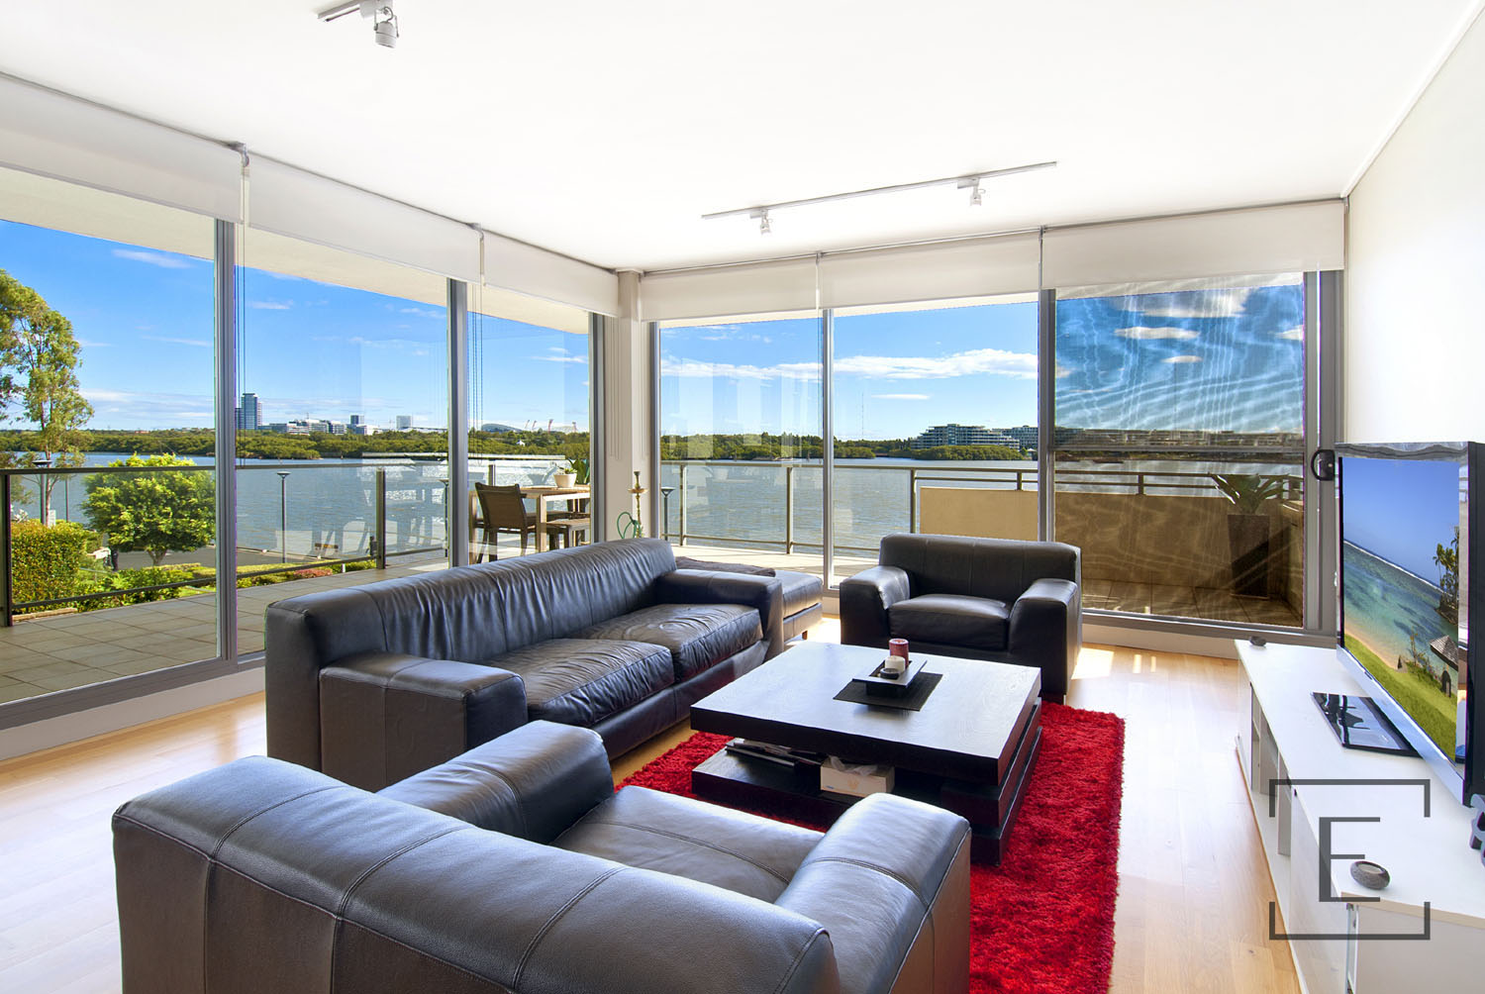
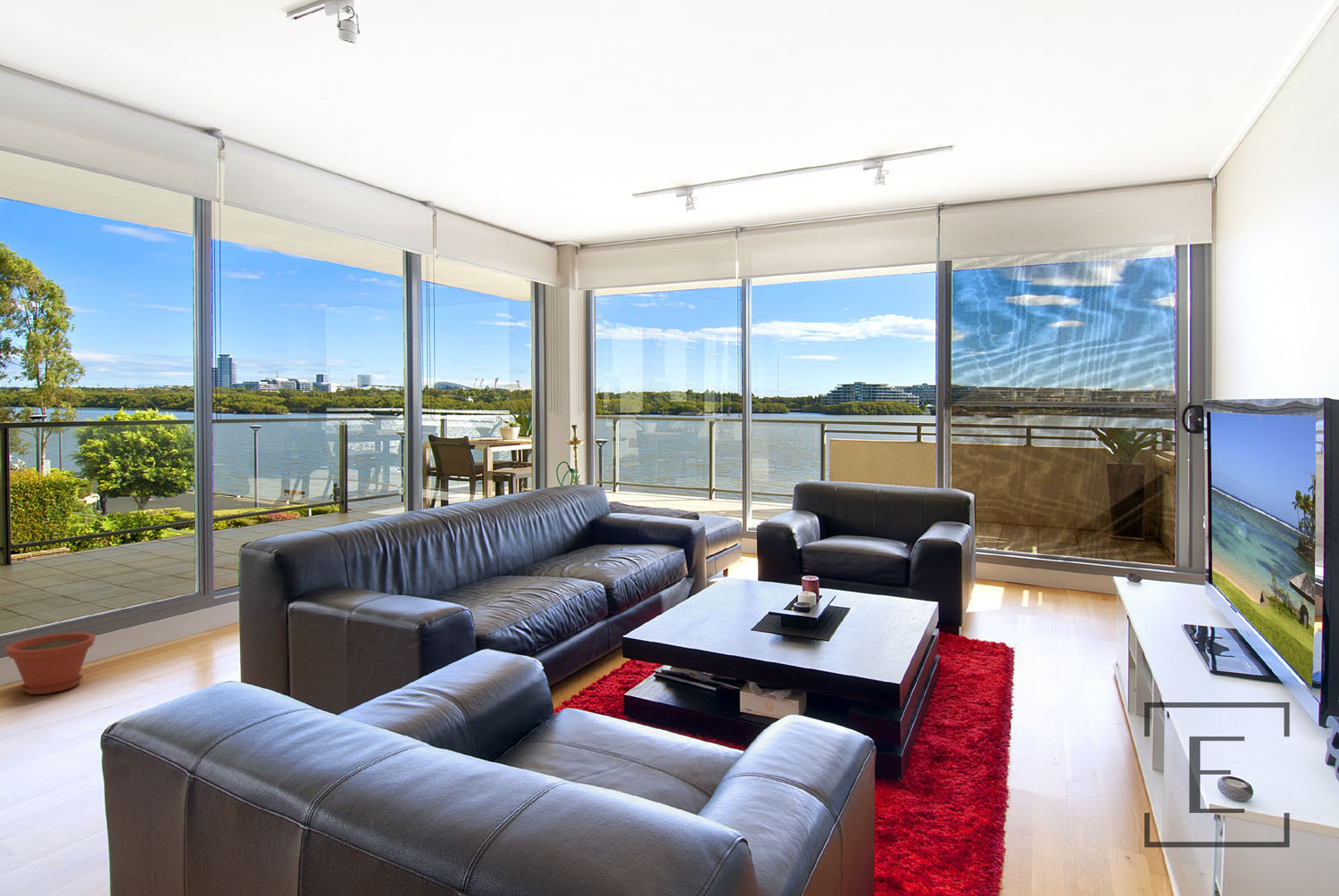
+ plant pot [4,632,96,695]
